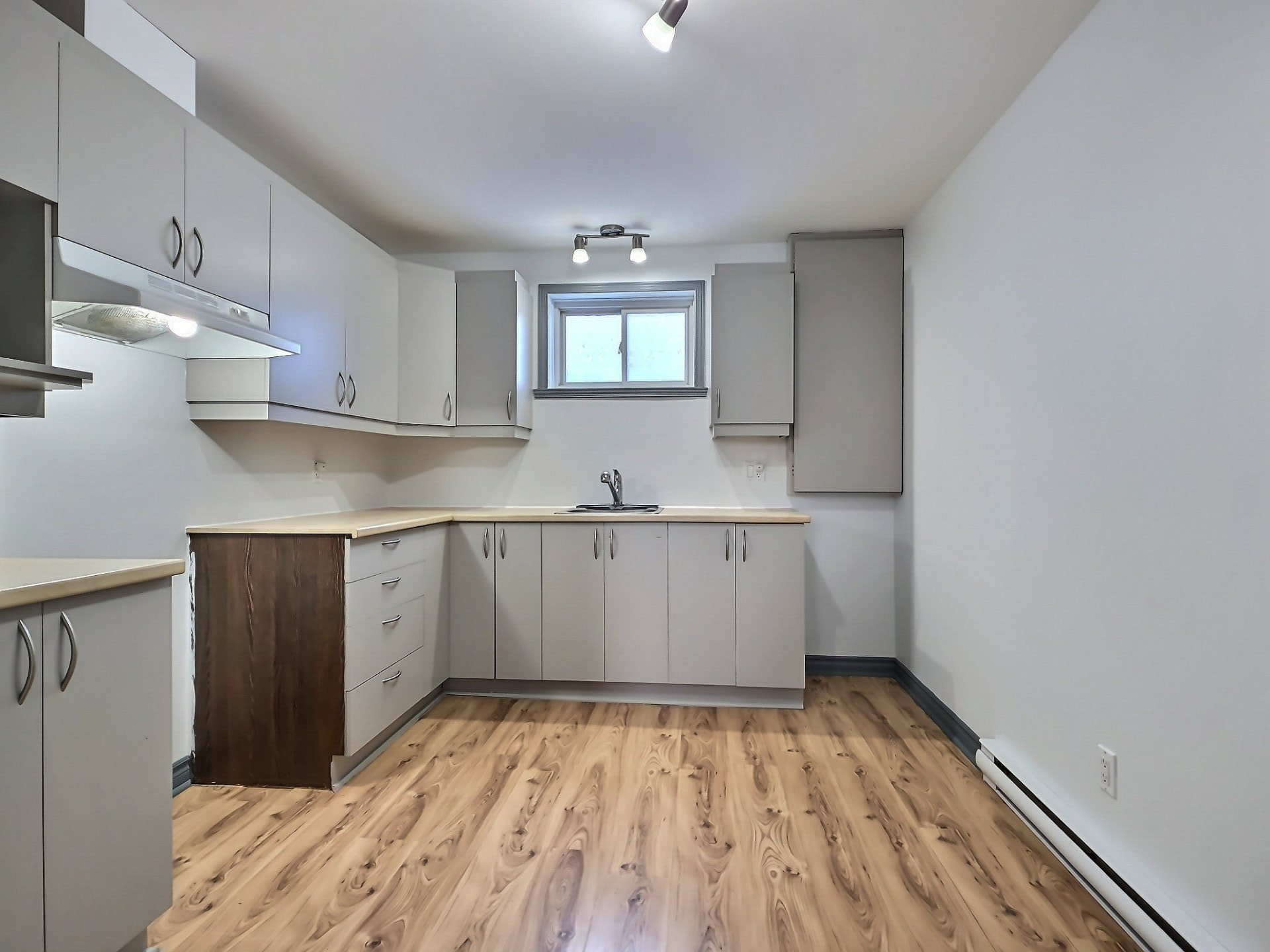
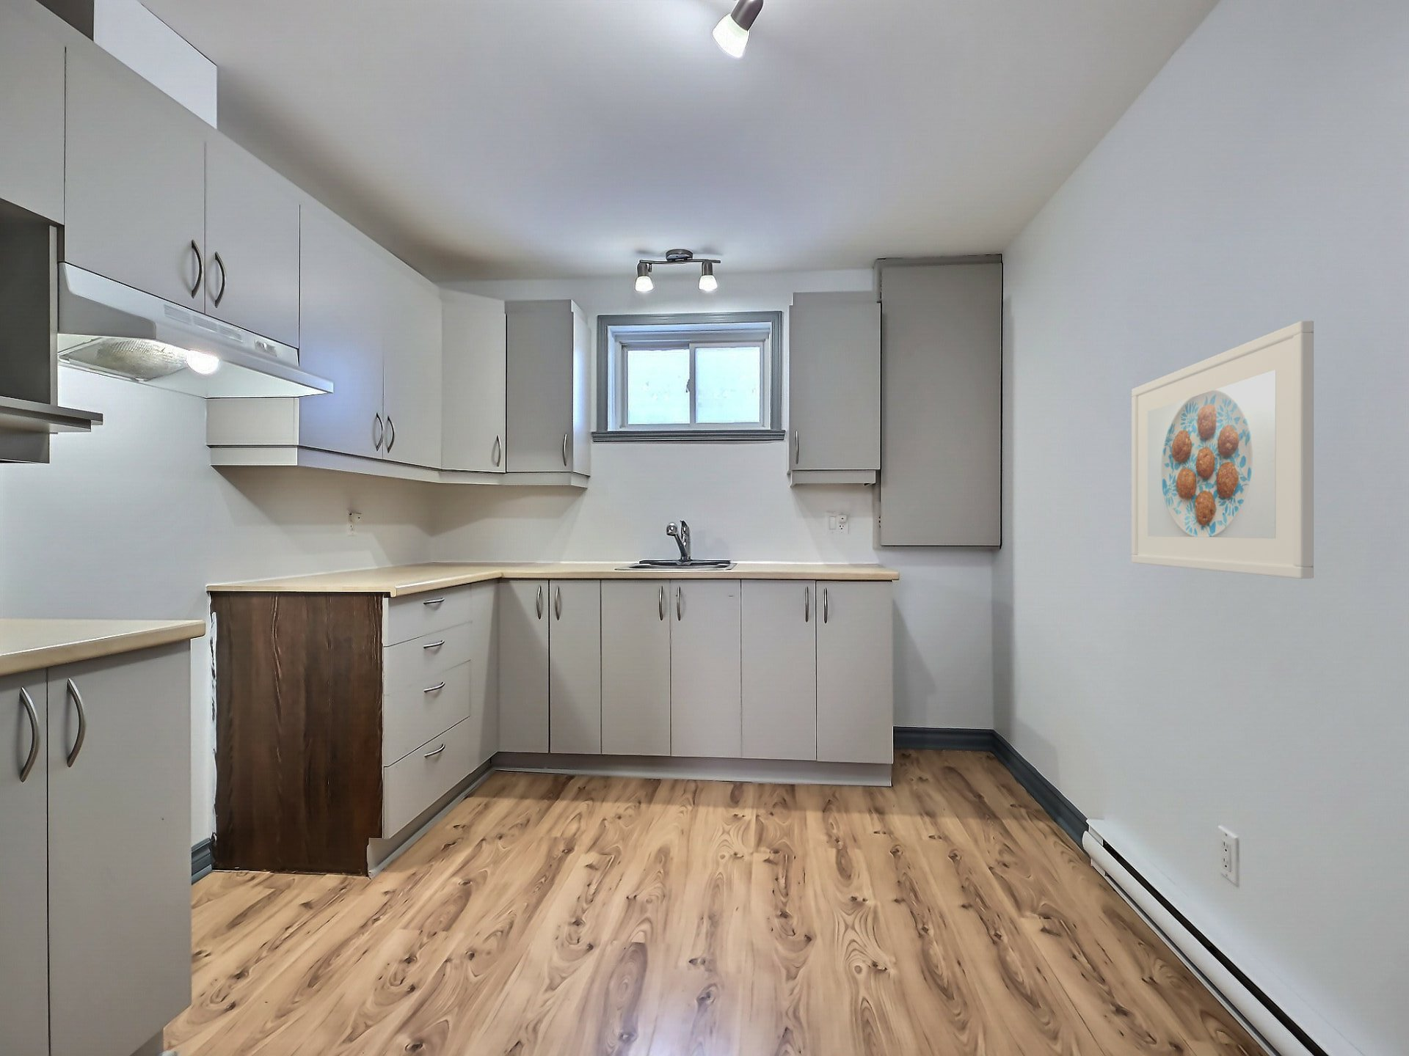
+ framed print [1131,319,1315,579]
